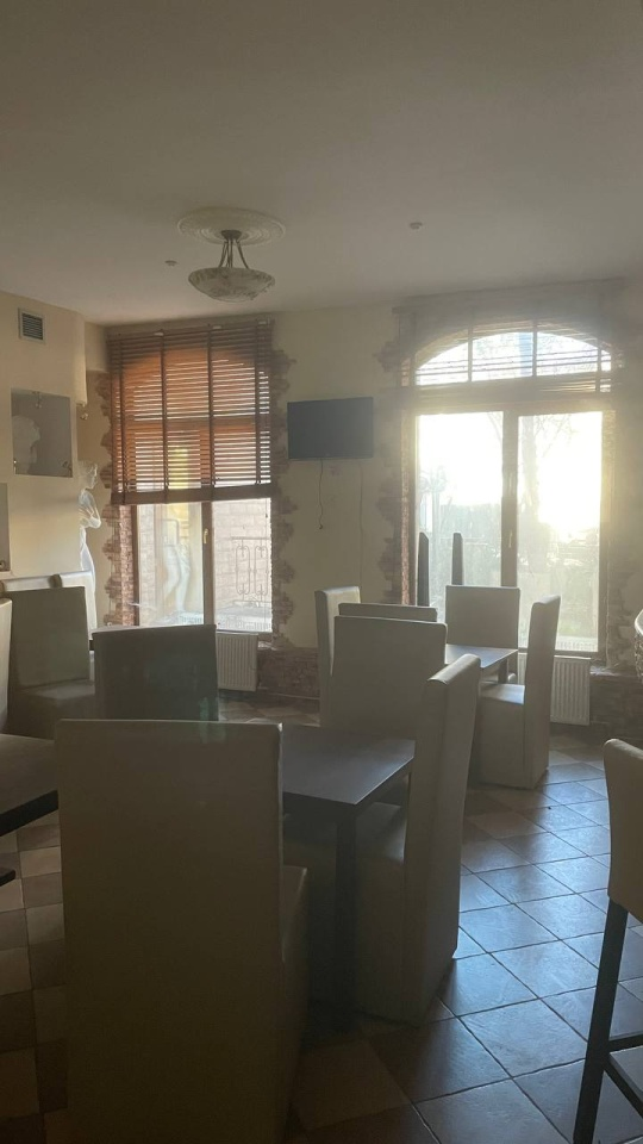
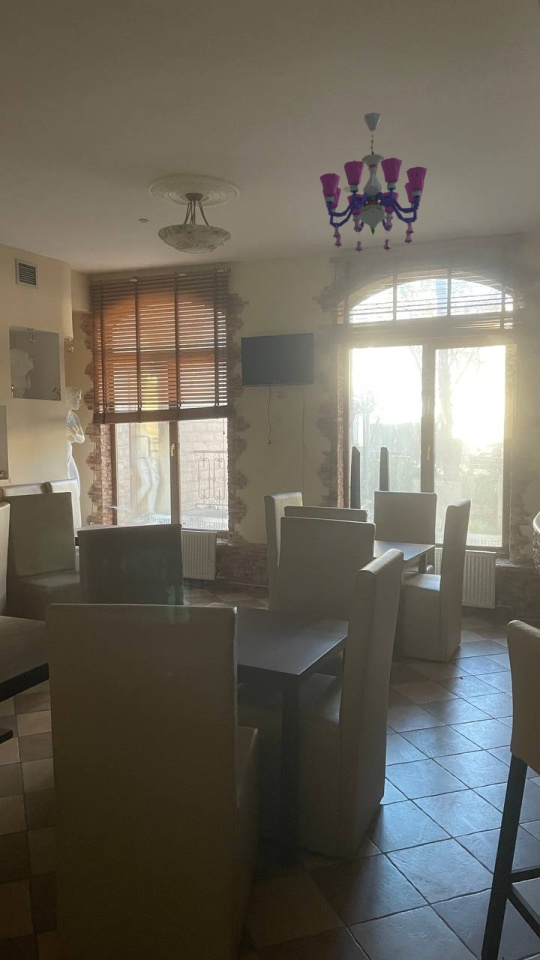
+ chandelier [319,112,428,253]
